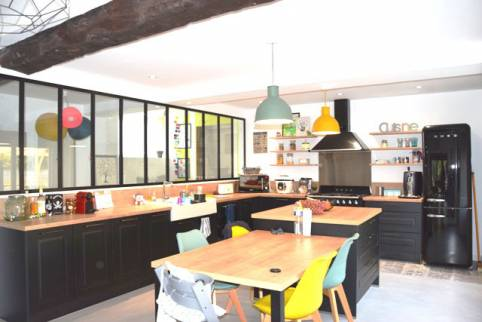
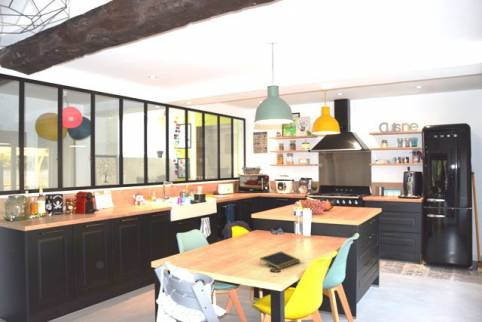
+ notepad [259,251,301,270]
